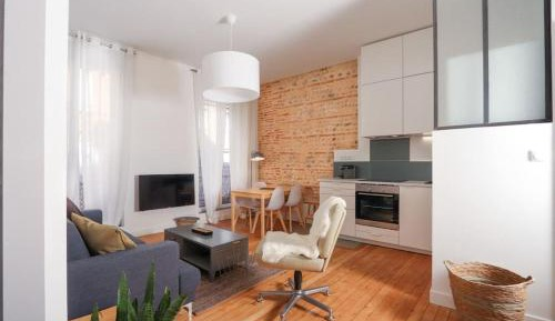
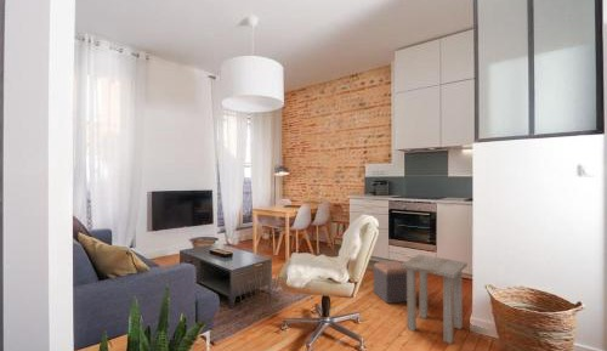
+ footstool [373,260,407,305]
+ side table [401,254,469,345]
